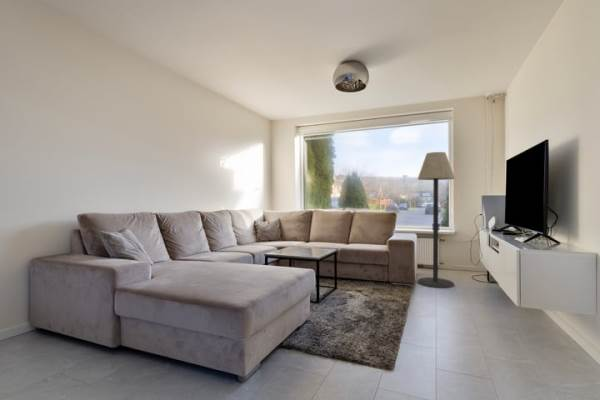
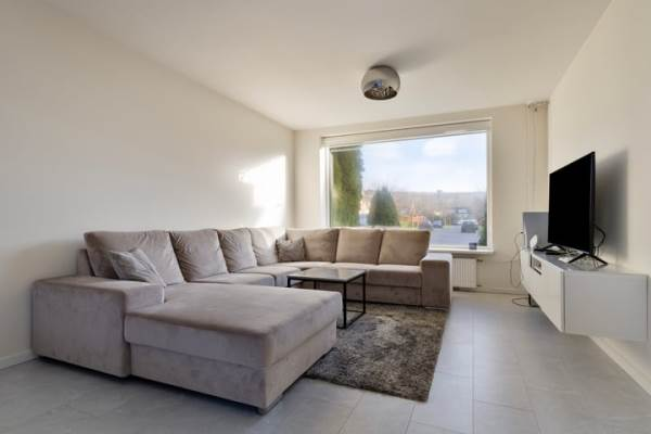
- floor lamp [417,151,456,289]
